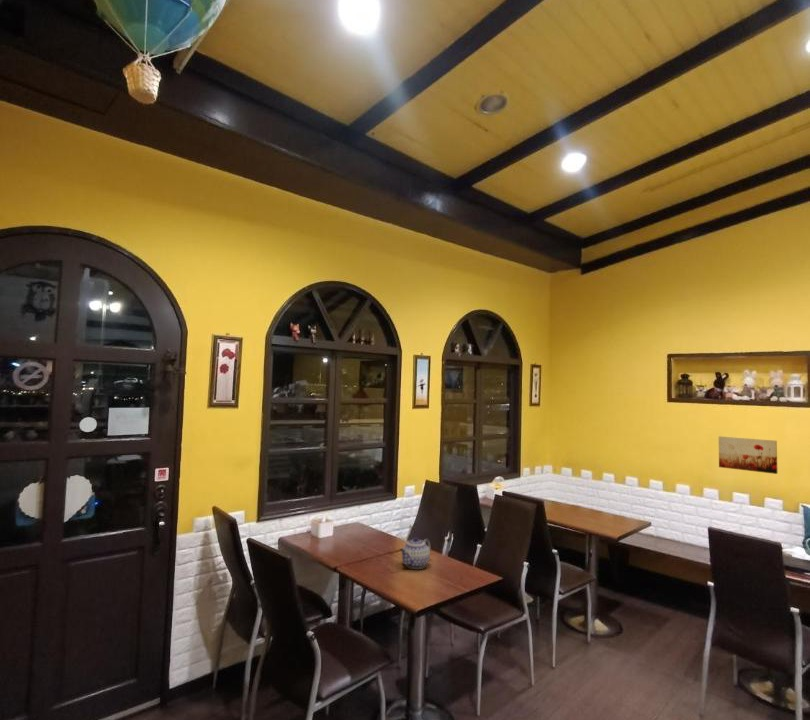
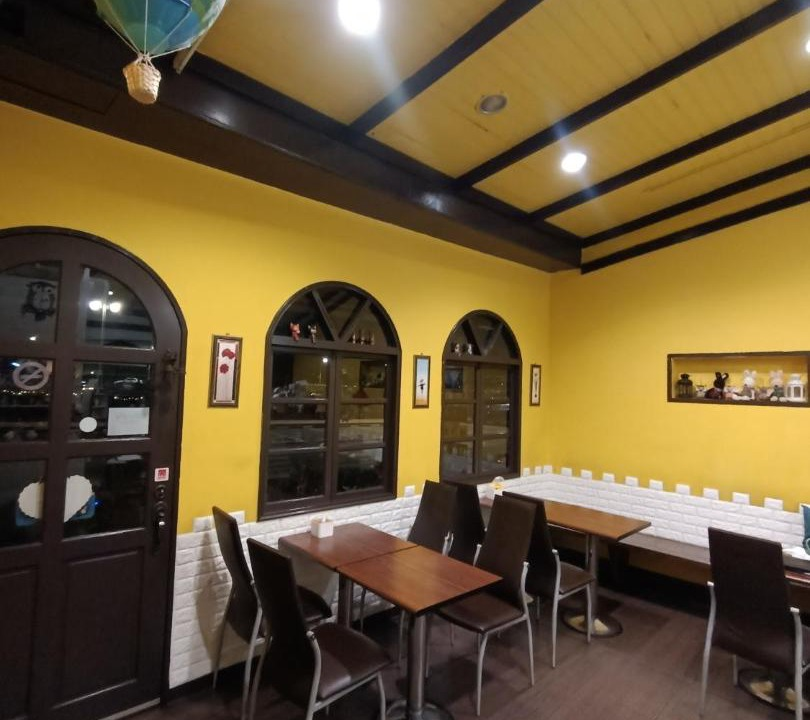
- teapot [399,536,432,570]
- wall art [718,435,778,475]
